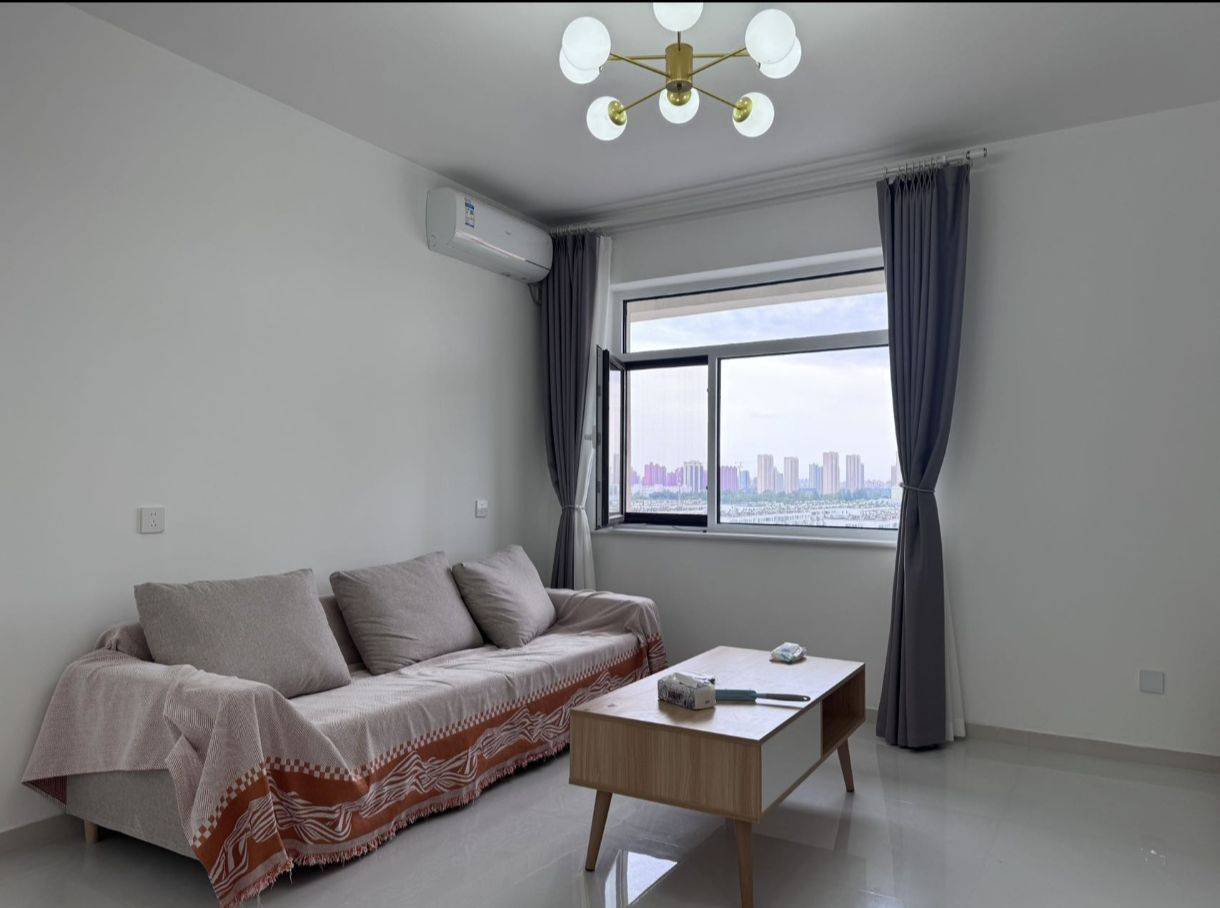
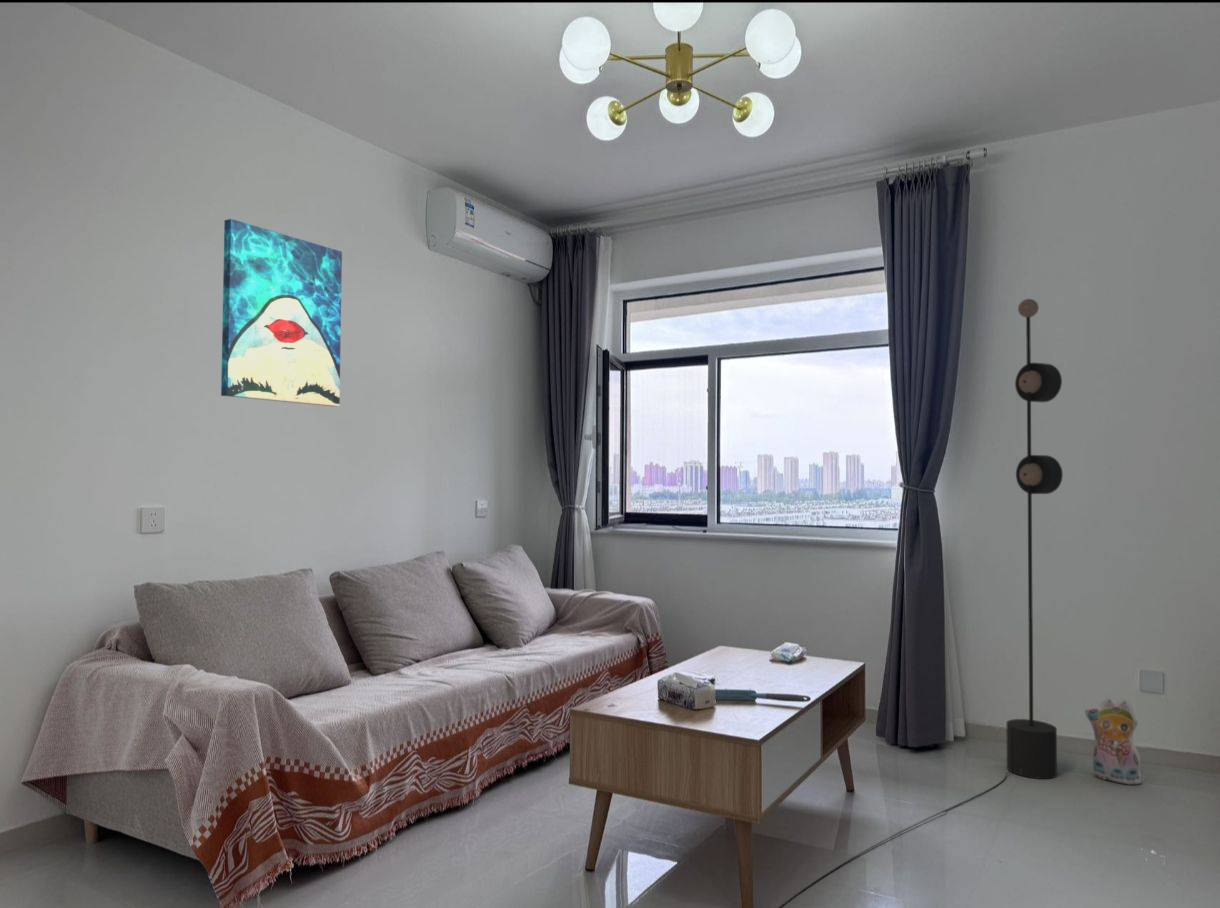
+ floor lamp [777,298,1064,908]
+ plush toy [1084,696,1142,786]
+ wall art [220,218,343,408]
